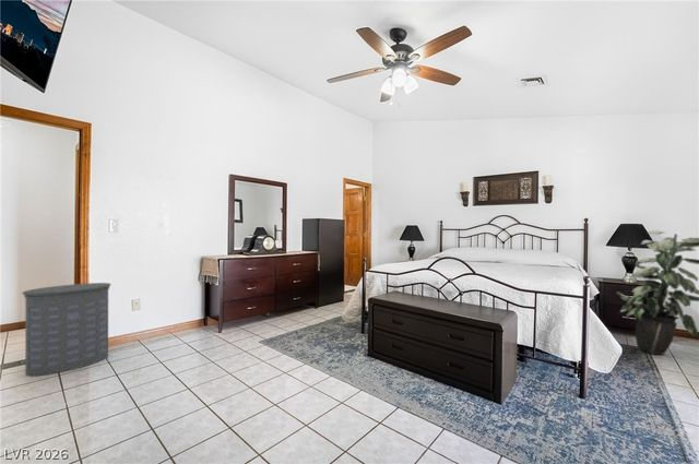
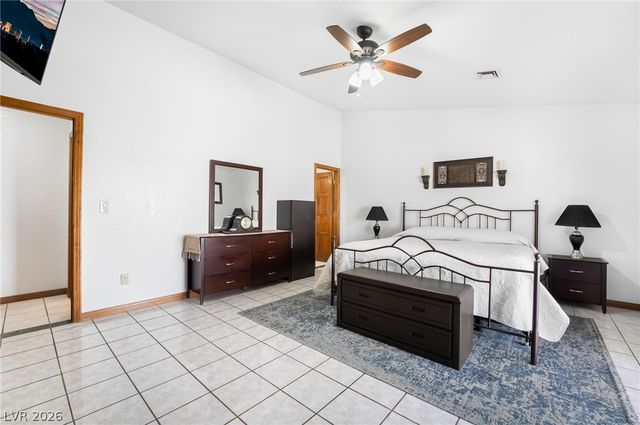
- indoor plant [615,229,699,356]
- laundry hamper [22,282,111,377]
